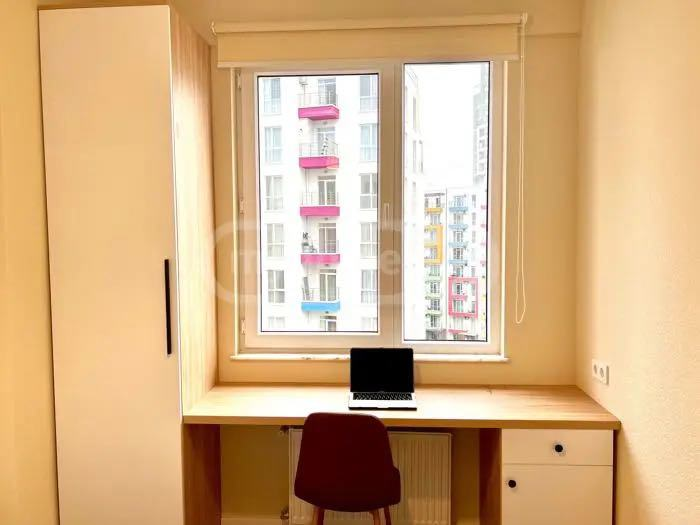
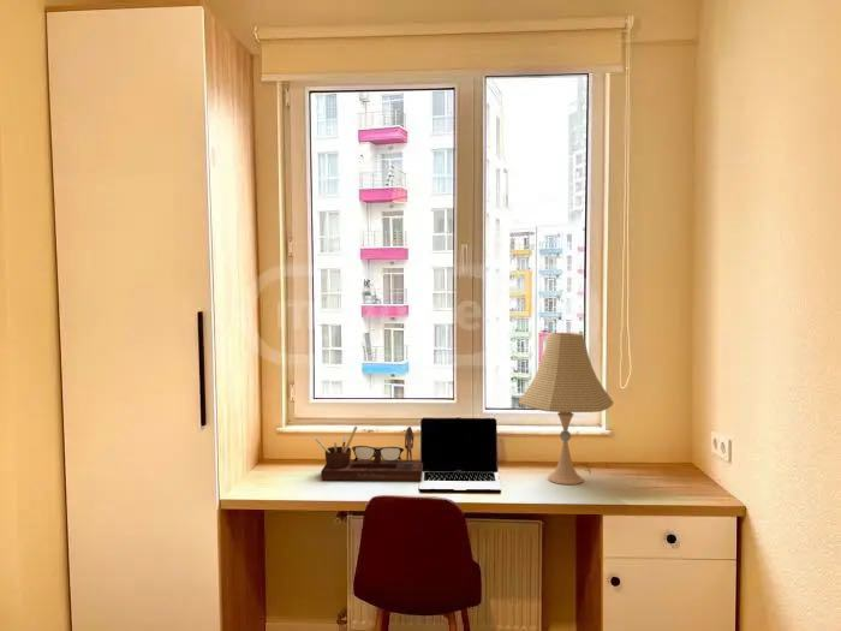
+ desk organizer [315,425,424,482]
+ desk lamp [517,332,615,486]
